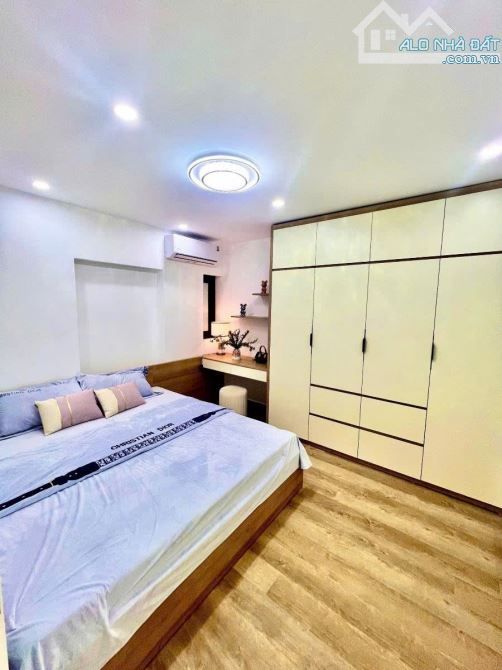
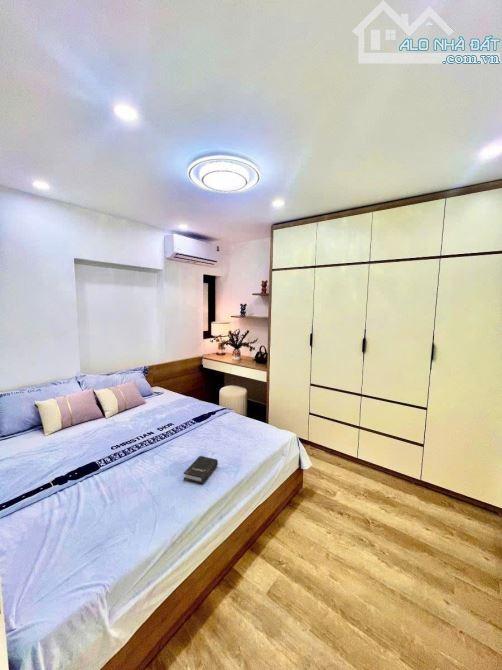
+ hardback book [183,455,219,485]
